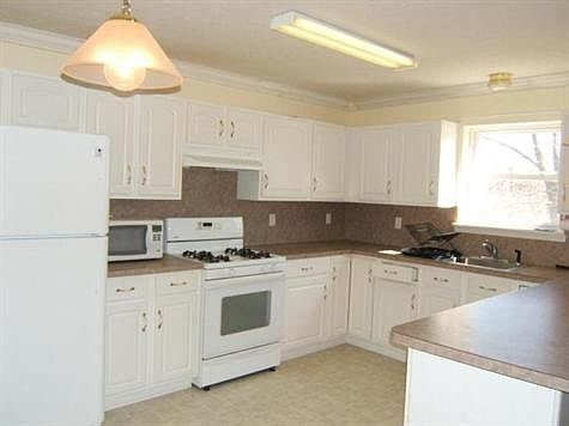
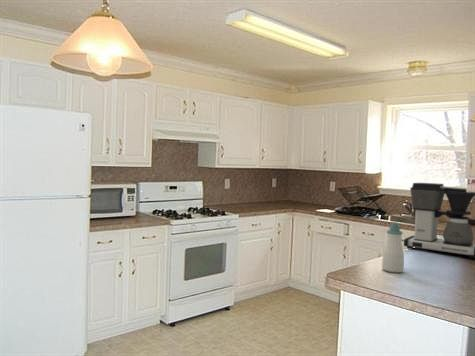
+ soap bottle [381,221,405,274]
+ coffee maker [403,182,475,260]
